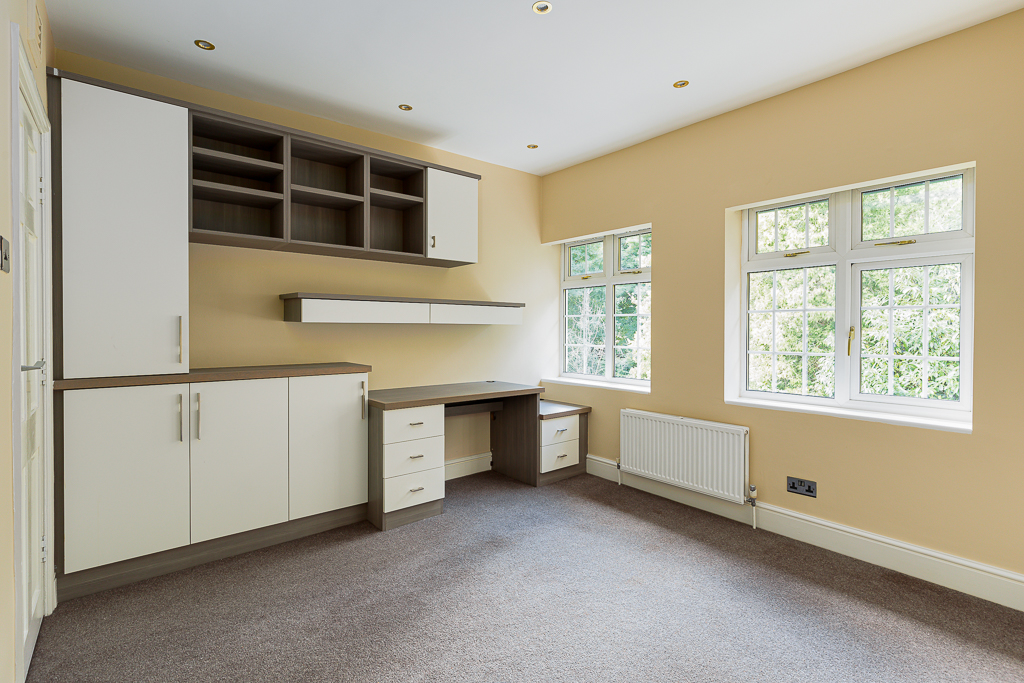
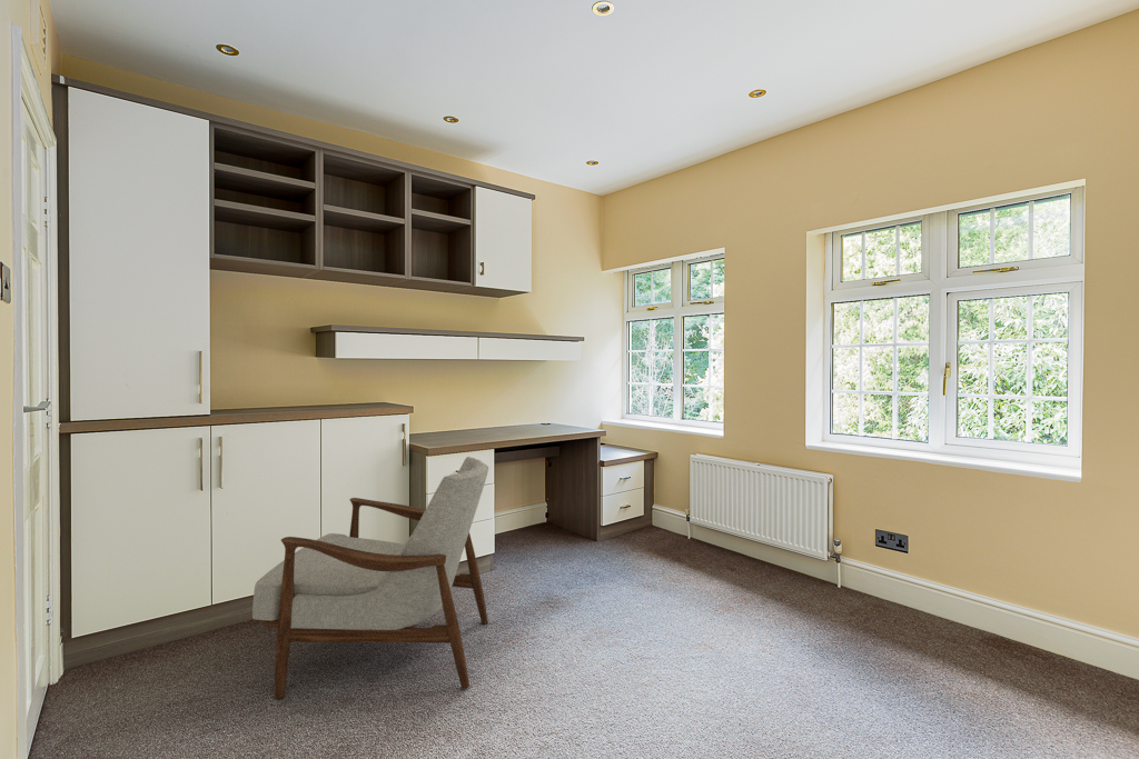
+ armchair [251,456,489,700]
